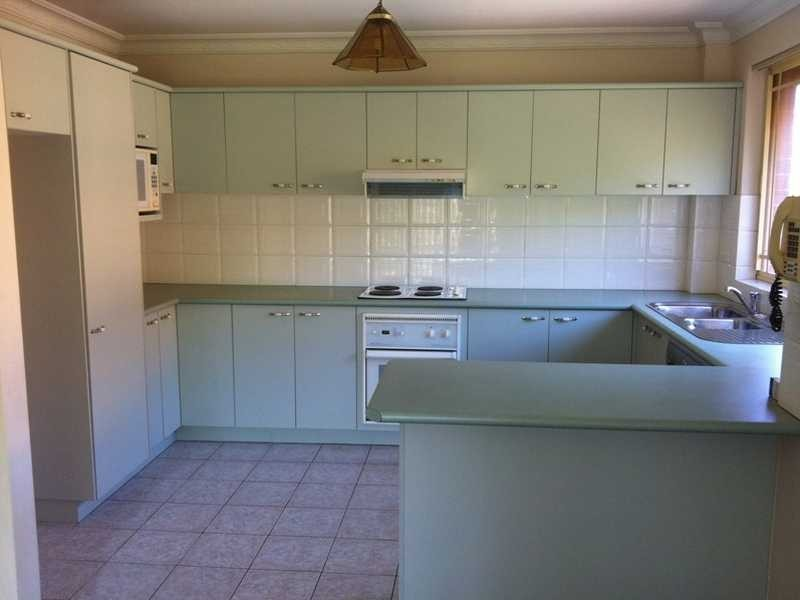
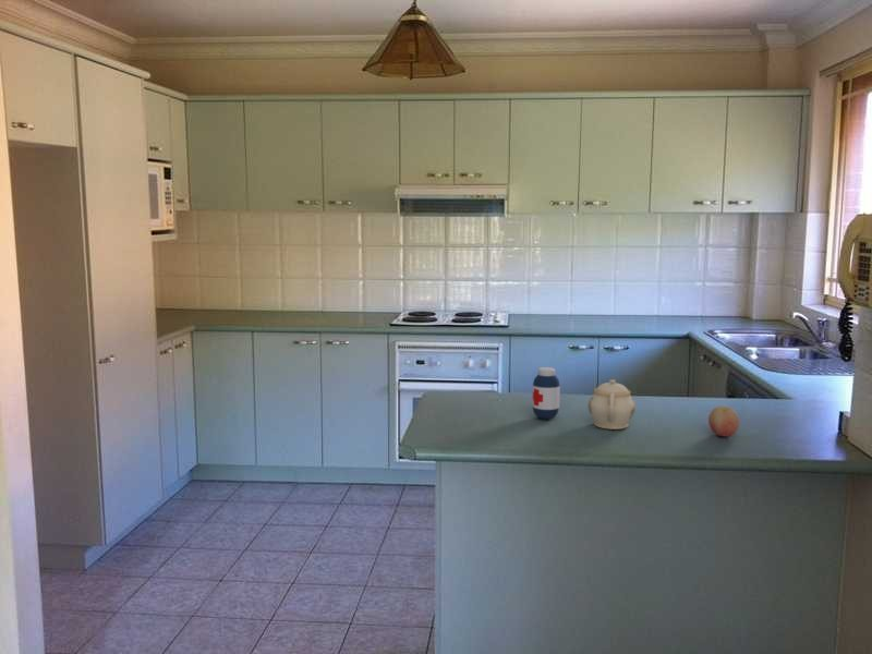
+ teapot [588,378,637,431]
+ fruit [707,404,741,437]
+ medicine bottle [531,366,561,420]
